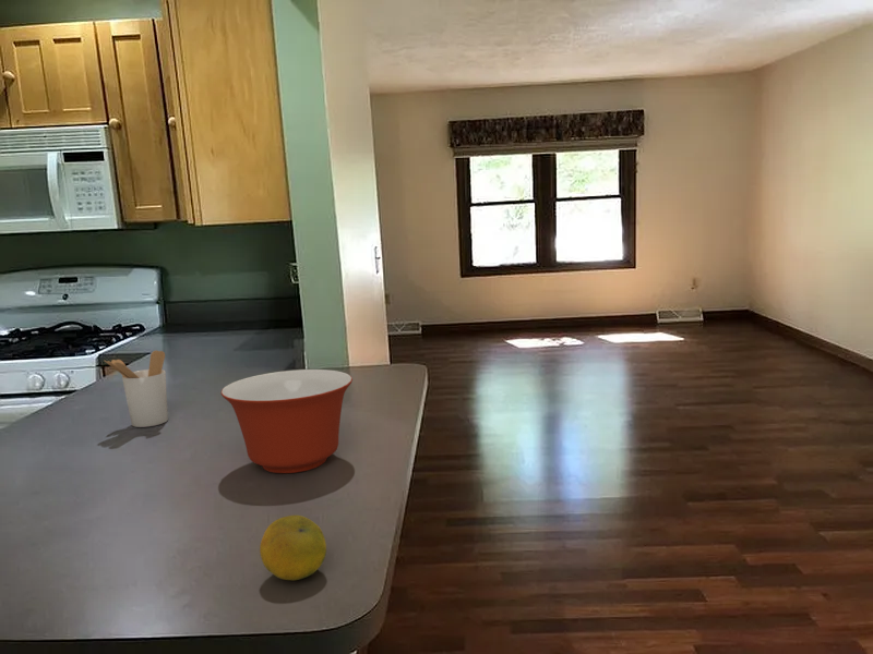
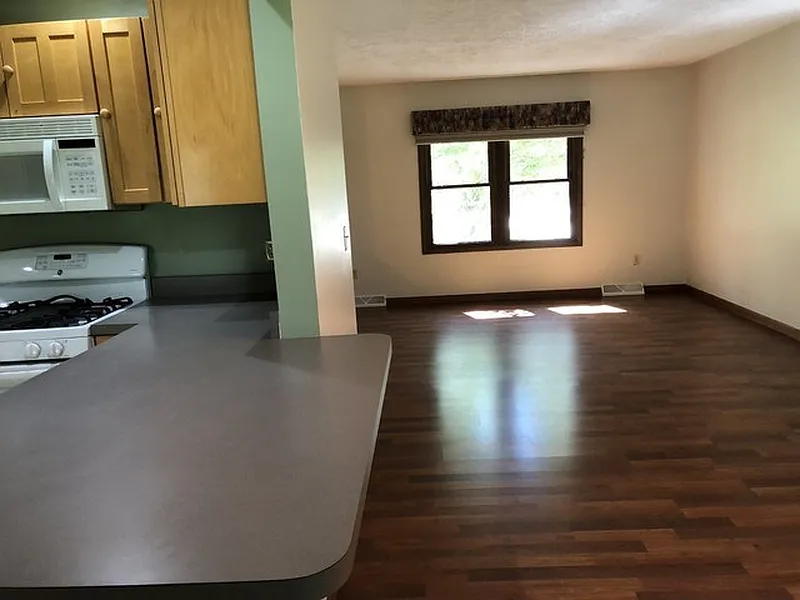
- utensil holder [103,350,169,428]
- fruit [259,514,327,581]
- mixing bowl [219,368,354,474]
